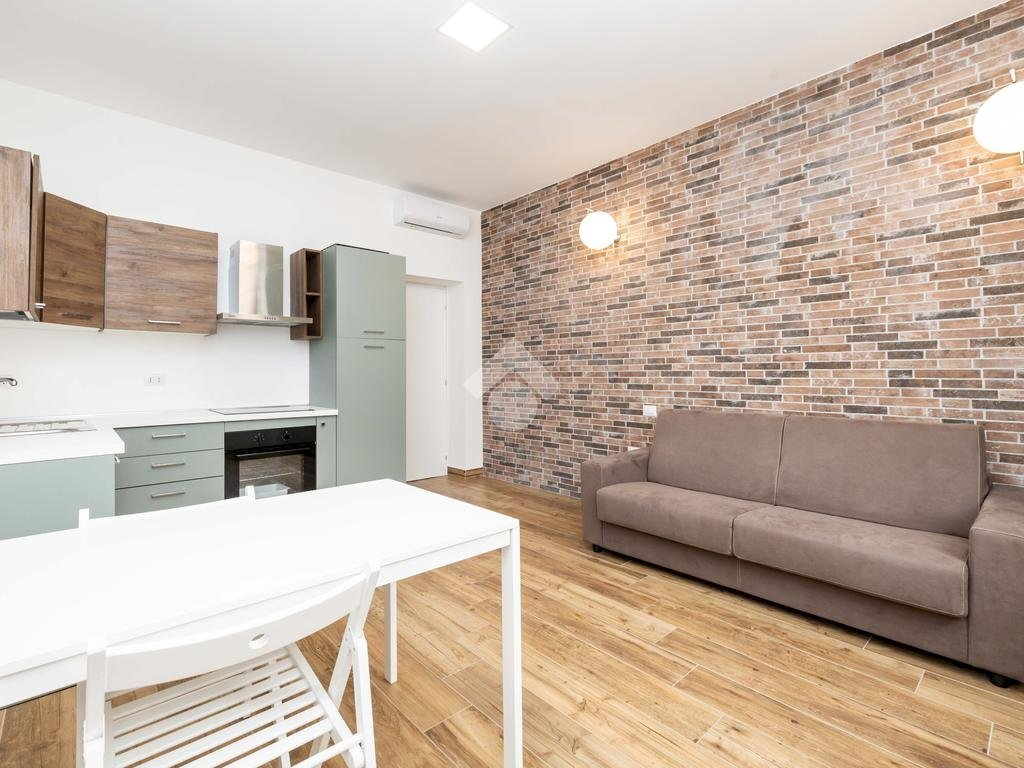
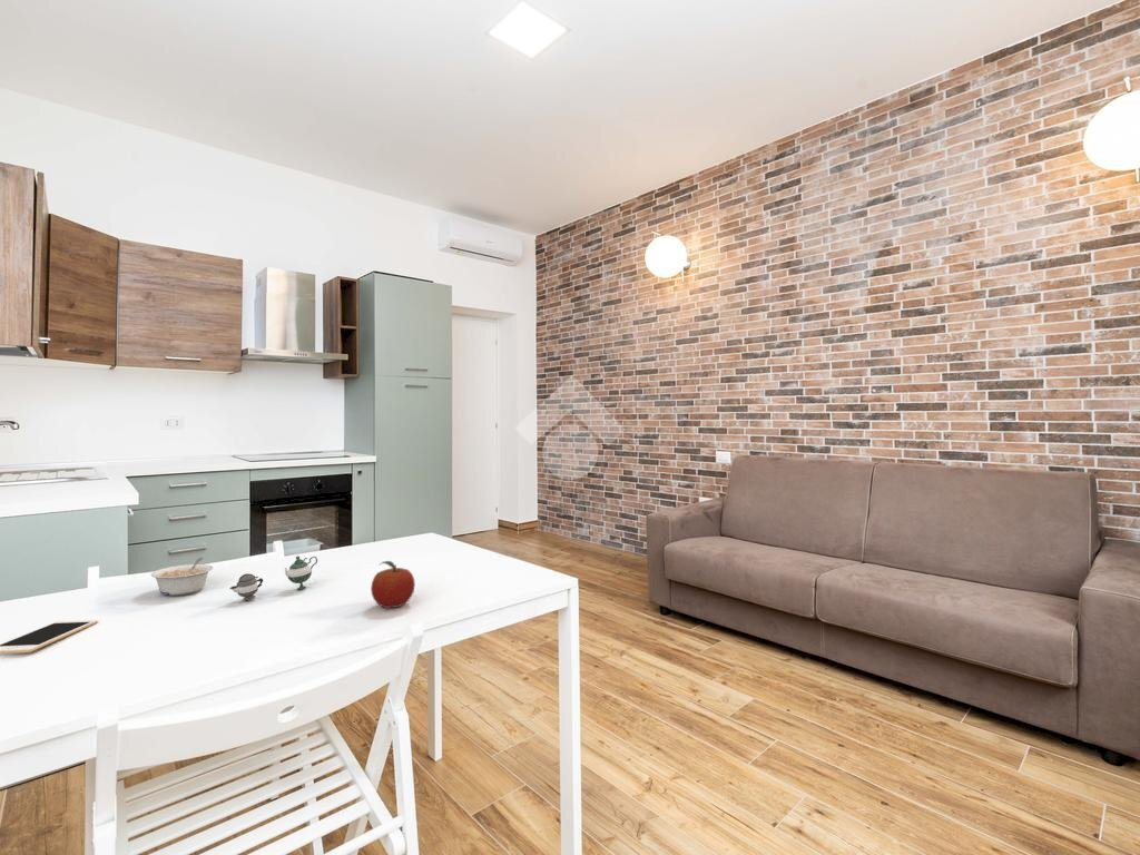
+ fruit [370,560,416,609]
+ legume [150,557,214,597]
+ cell phone [0,619,99,655]
+ teapot [228,554,318,601]
